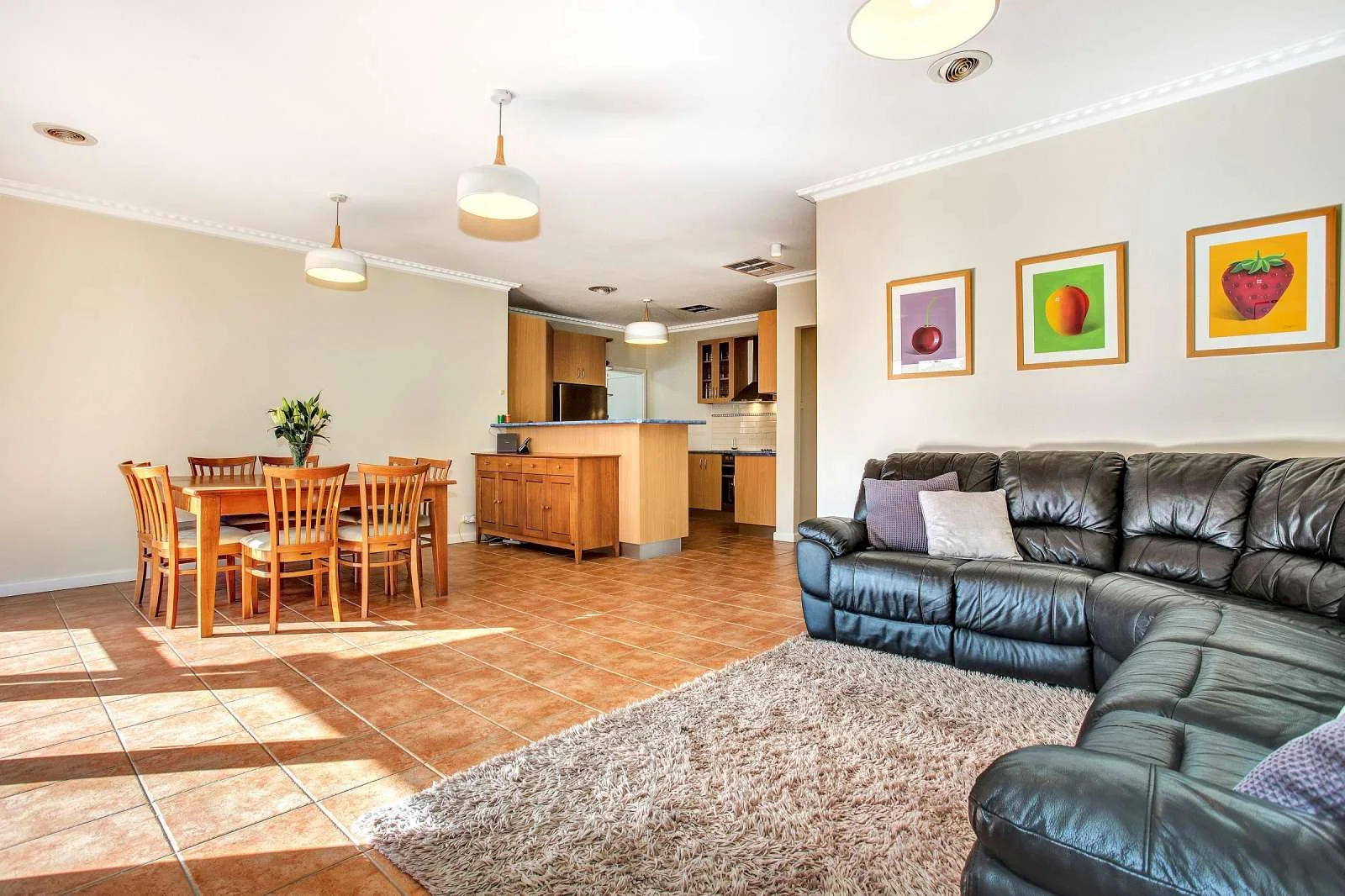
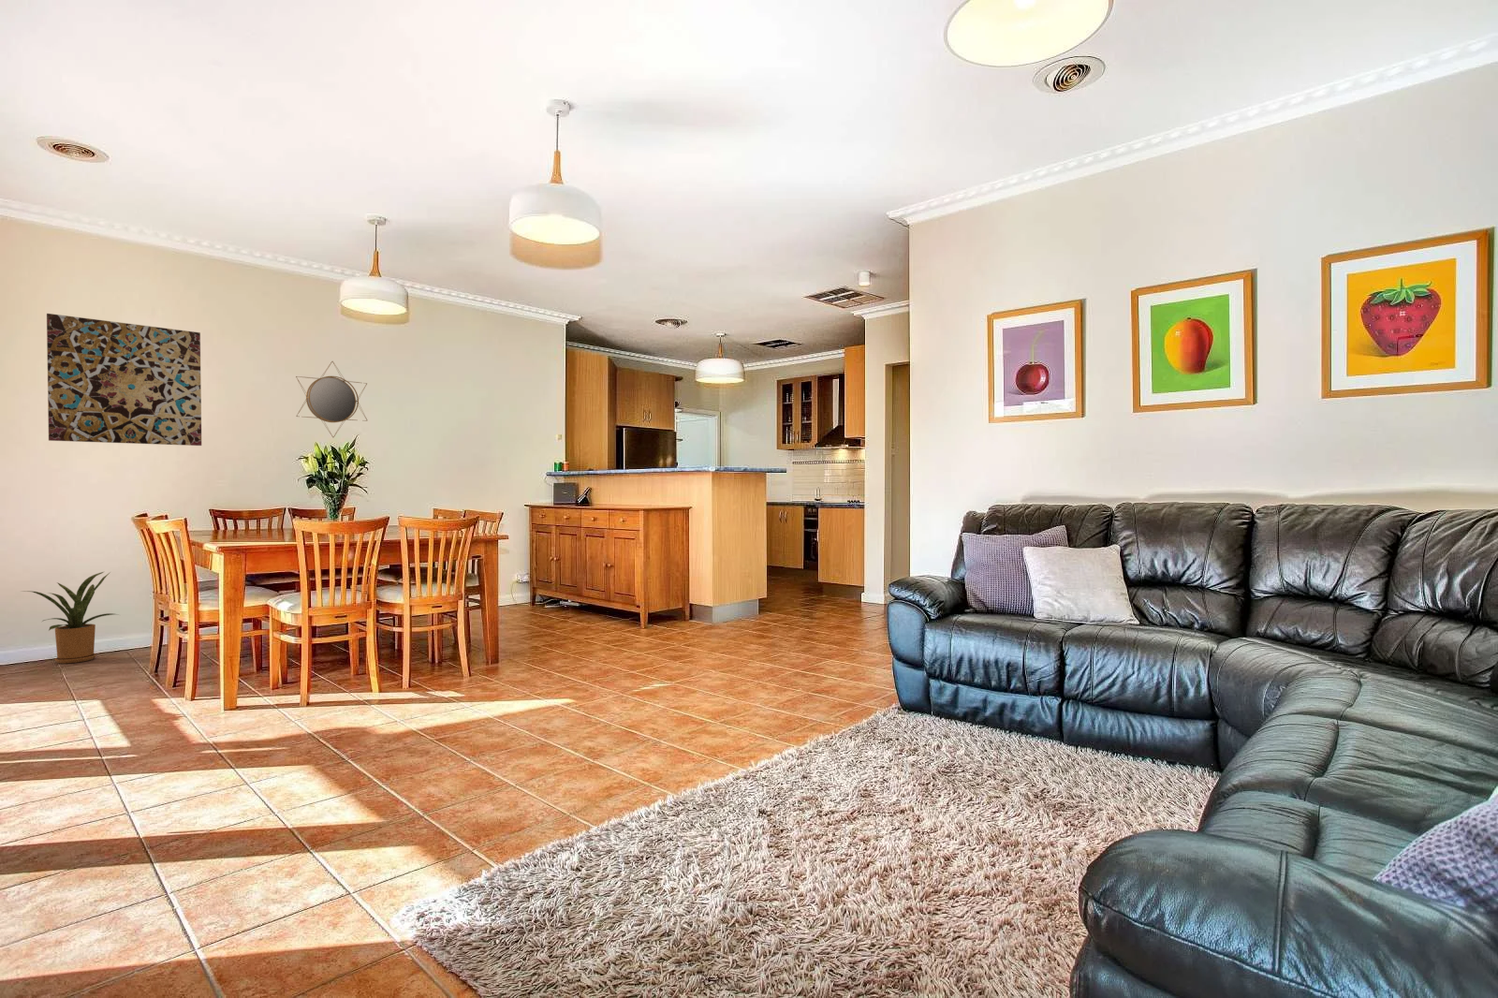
+ home mirror [296,361,368,438]
+ house plant [20,571,120,665]
+ wall art [46,313,203,447]
